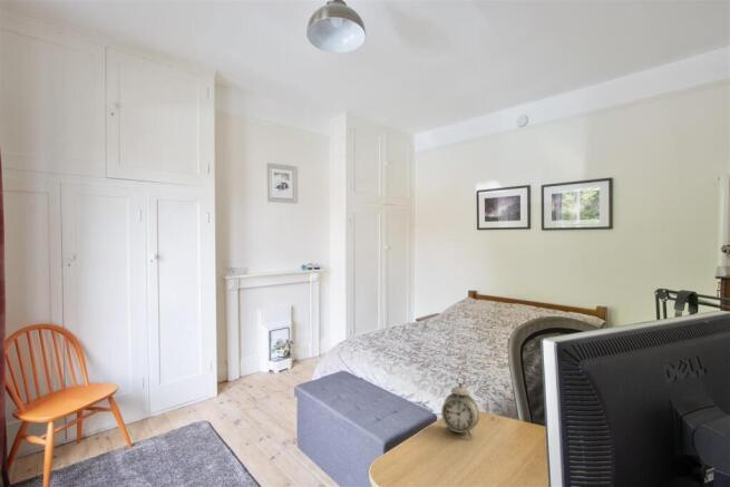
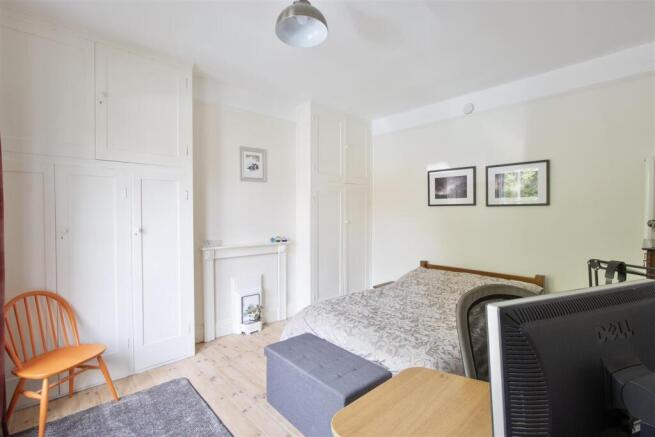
- alarm clock [440,376,480,440]
